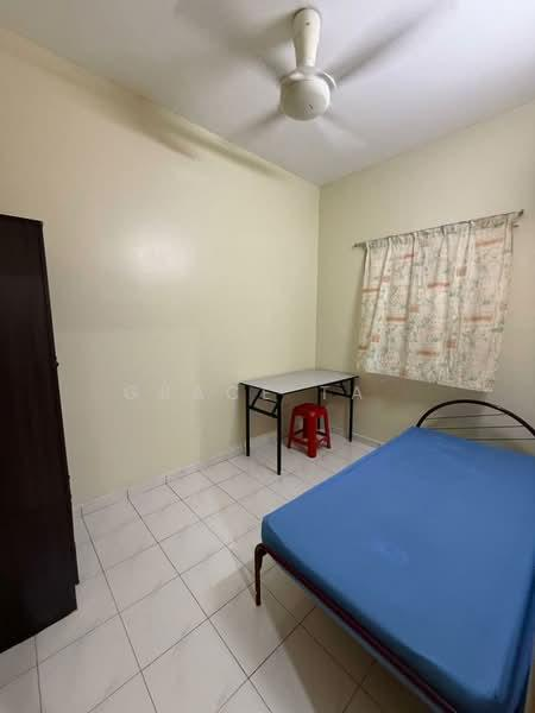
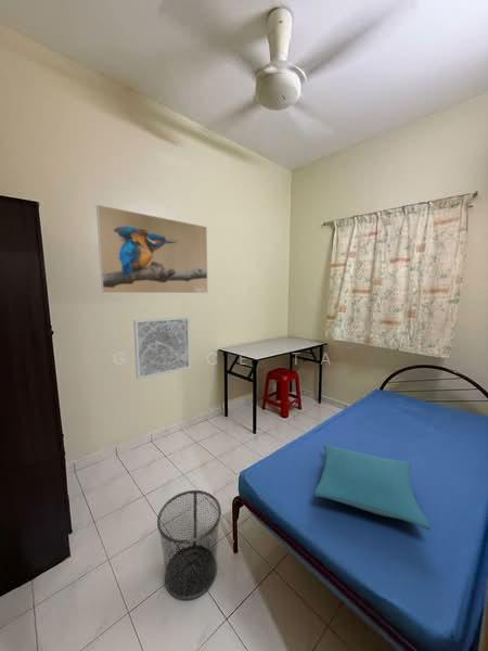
+ wall art [132,316,192,381]
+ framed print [95,204,209,294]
+ pillow [313,443,432,532]
+ waste bin [156,489,222,601]
